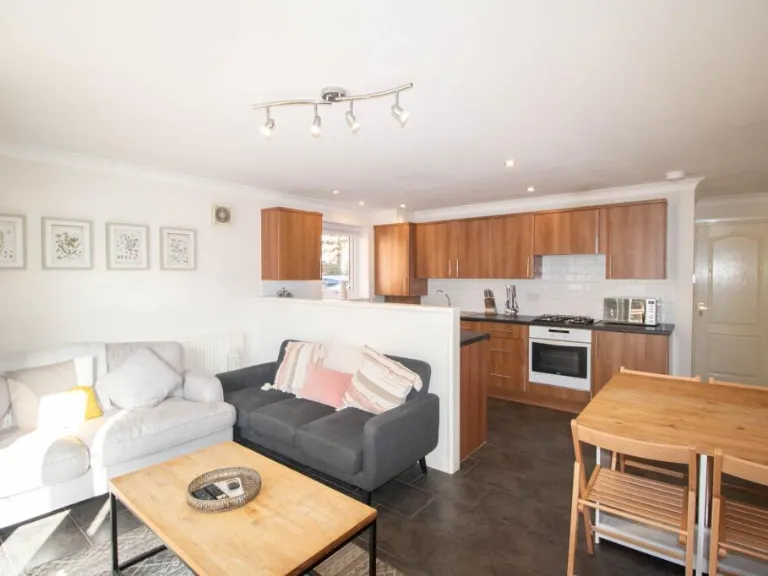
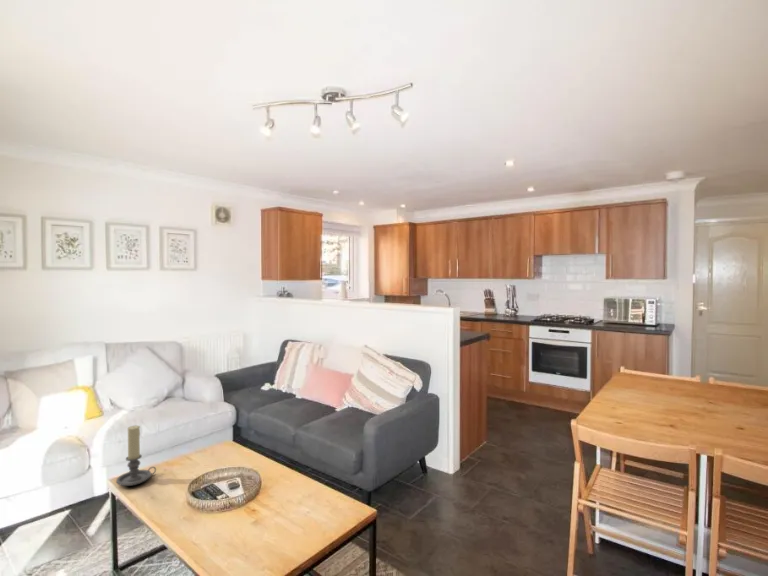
+ candle holder [115,425,157,487]
